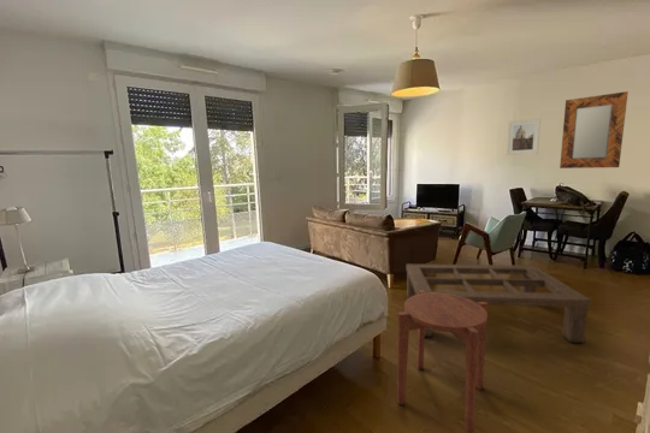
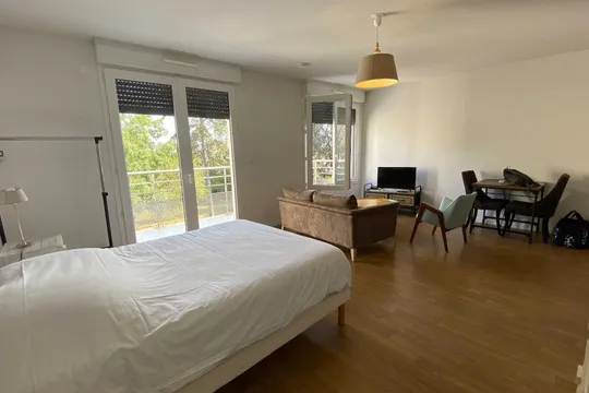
- coffee table [406,263,592,344]
- home mirror [559,90,630,170]
- side table [396,290,489,433]
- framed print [506,117,542,156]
